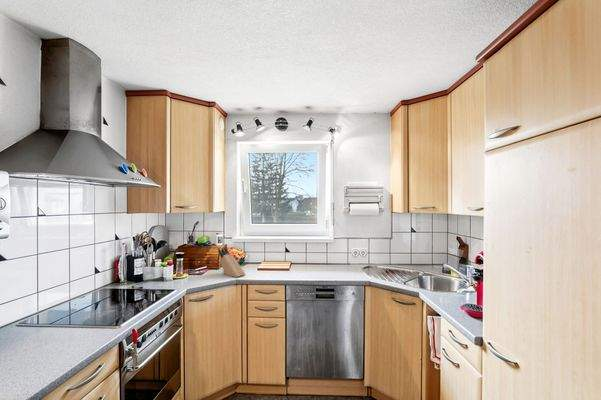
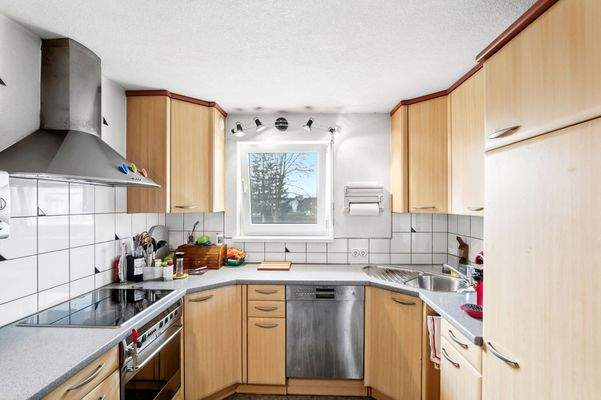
- knife block [217,246,246,278]
